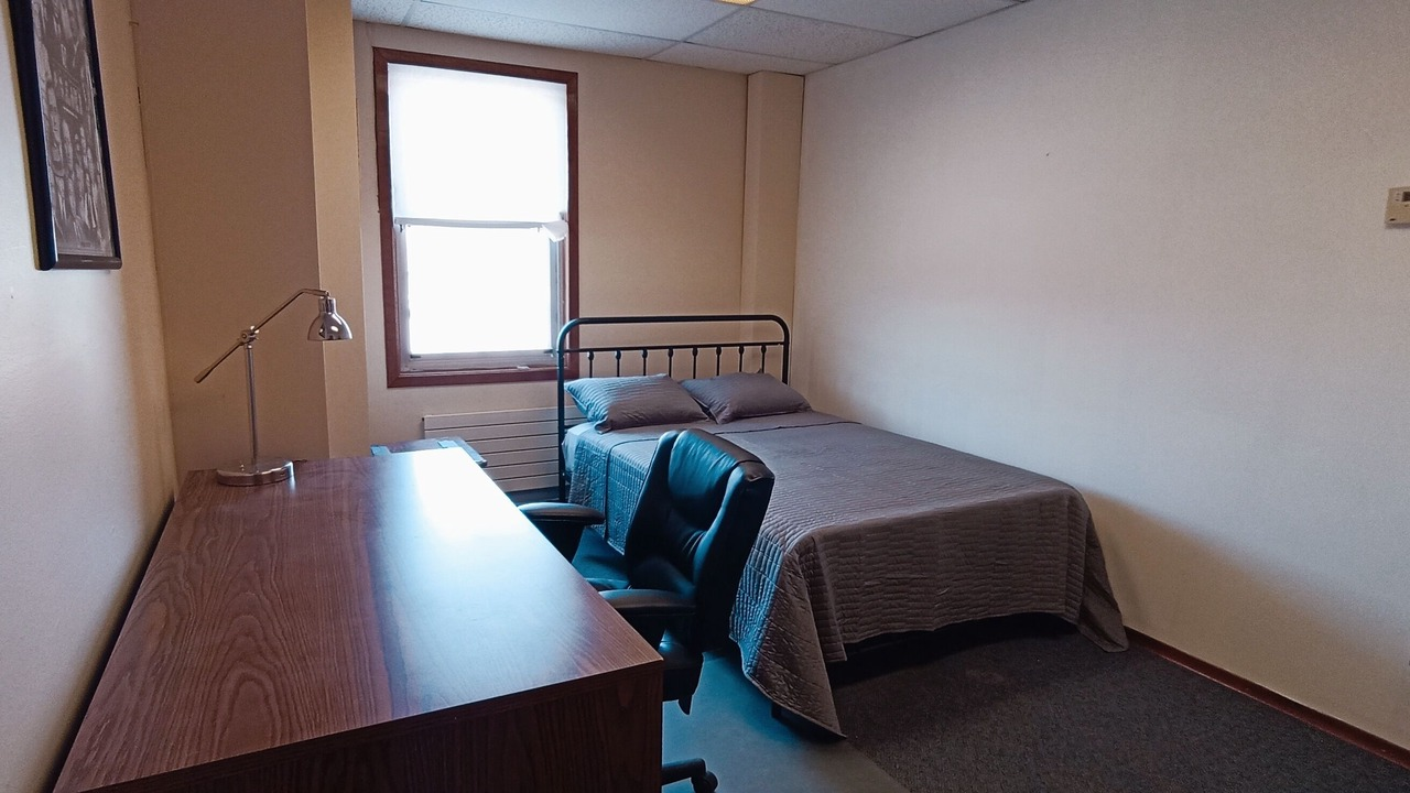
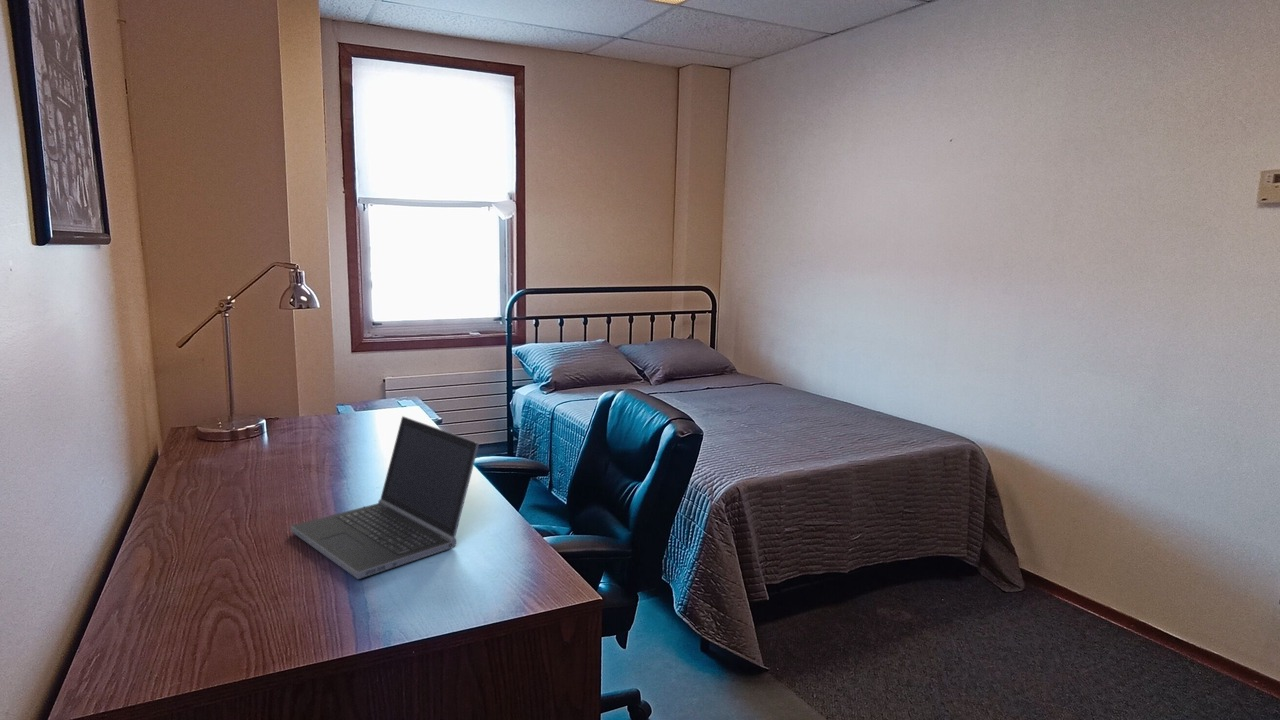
+ laptop computer [290,415,480,580]
